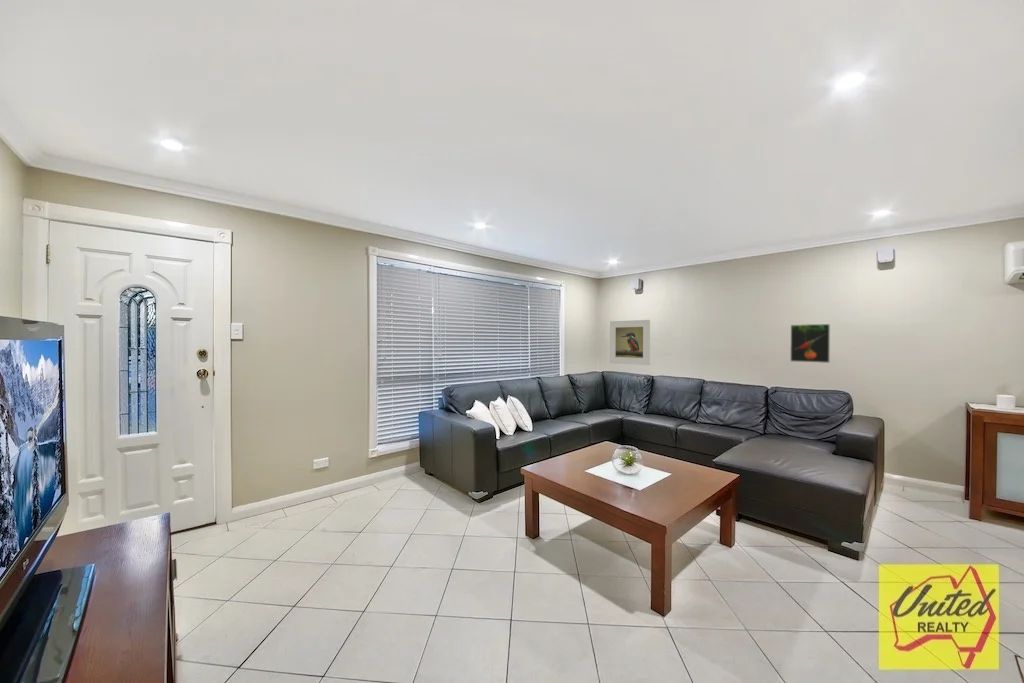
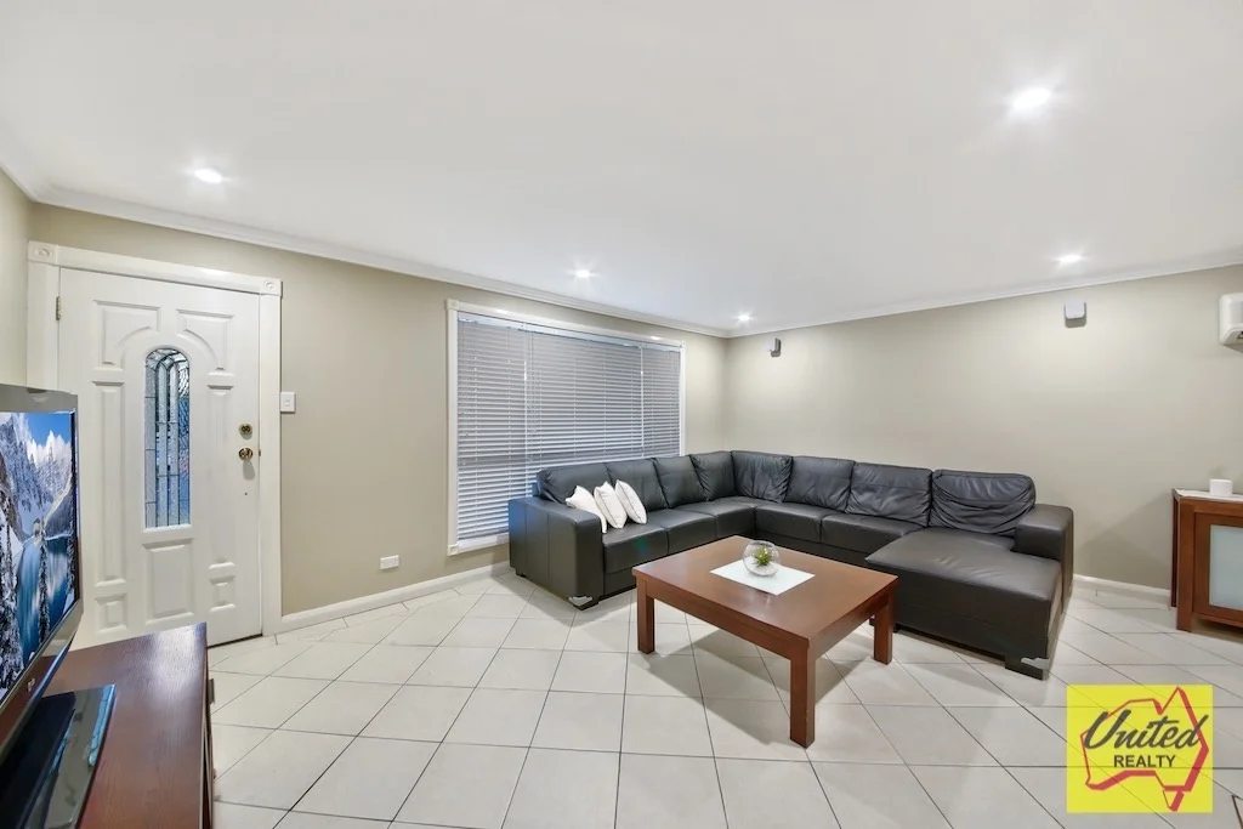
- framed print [609,319,651,366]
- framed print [789,323,831,364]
